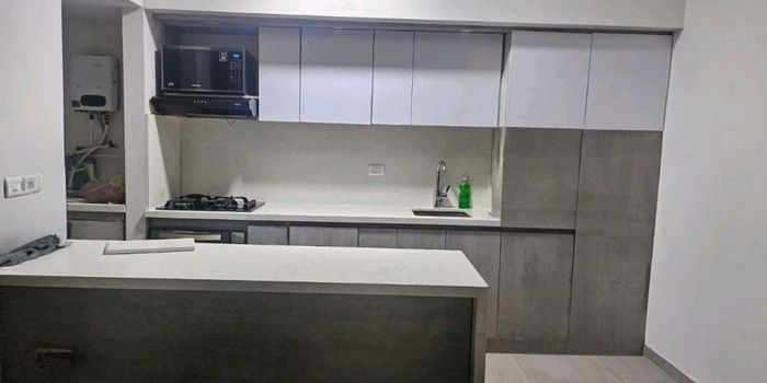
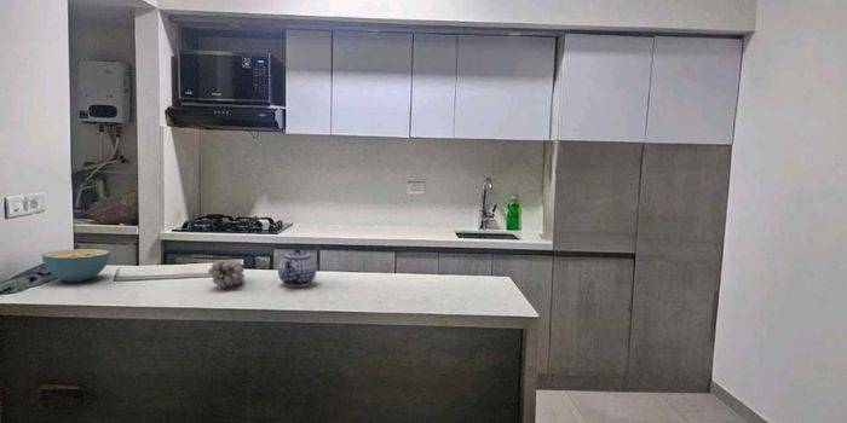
+ cereal bowl [41,248,111,283]
+ teapot [277,247,317,288]
+ fruit [207,259,246,290]
